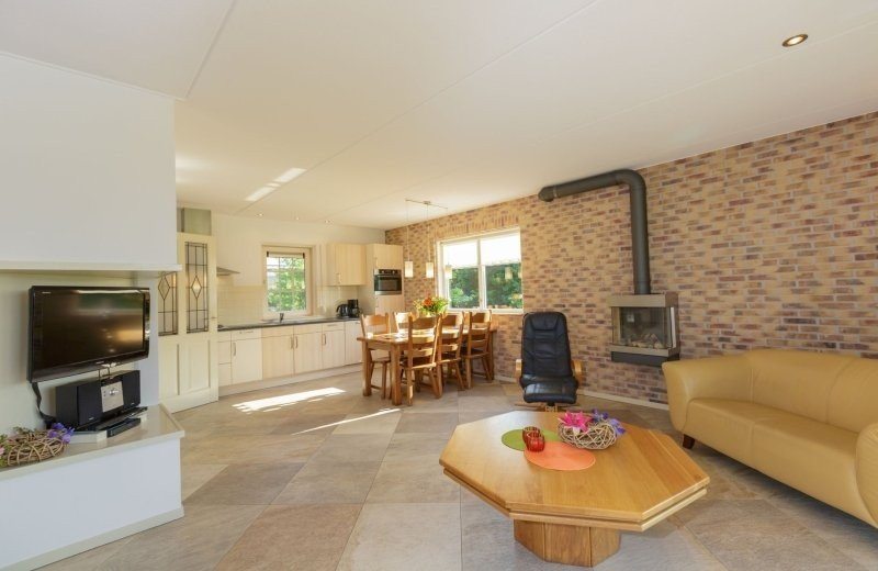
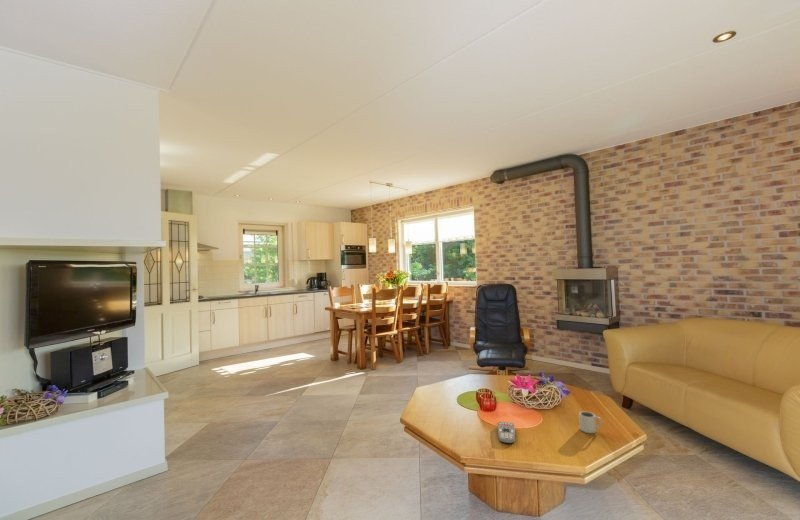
+ cup [578,410,602,434]
+ remote control [496,421,516,444]
